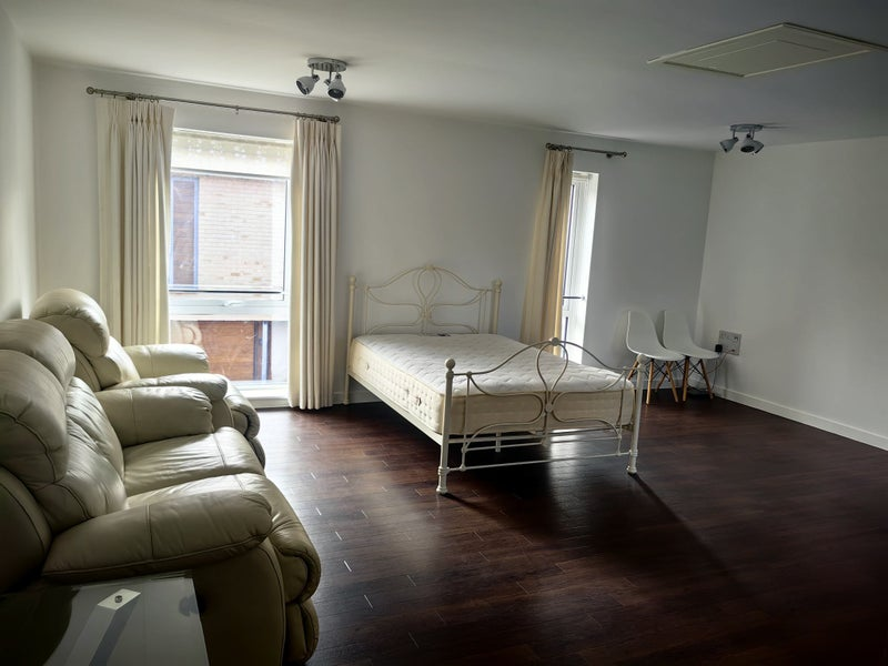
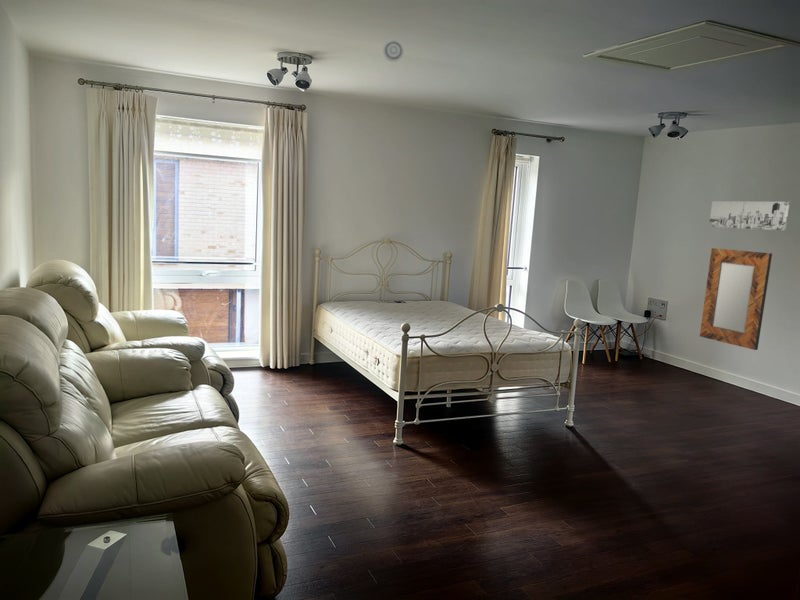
+ smoke detector [382,39,405,63]
+ wall art [708,200,790,231]
+ home mirror [699,247,773,351]
